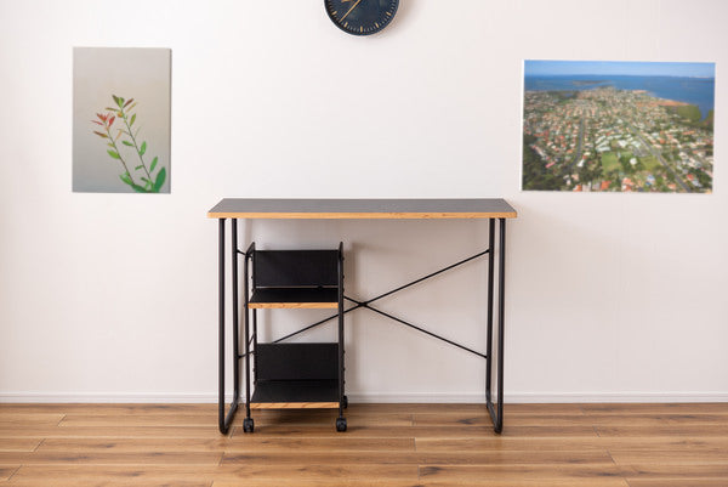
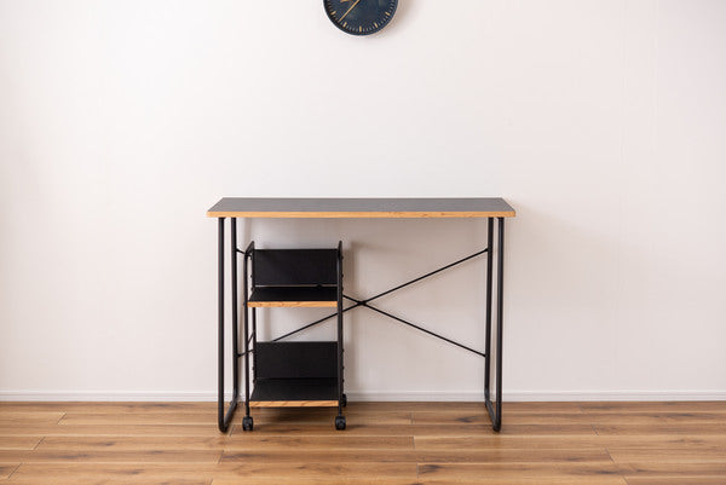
- wall art [70,45,174,196]
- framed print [518,57,718,196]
